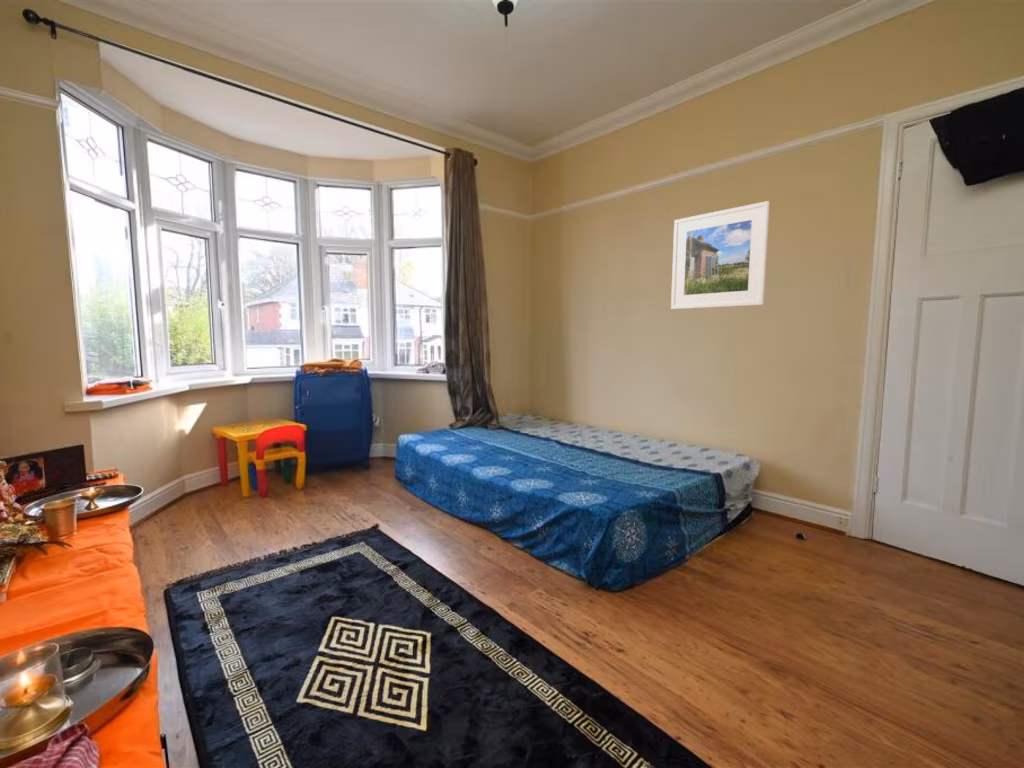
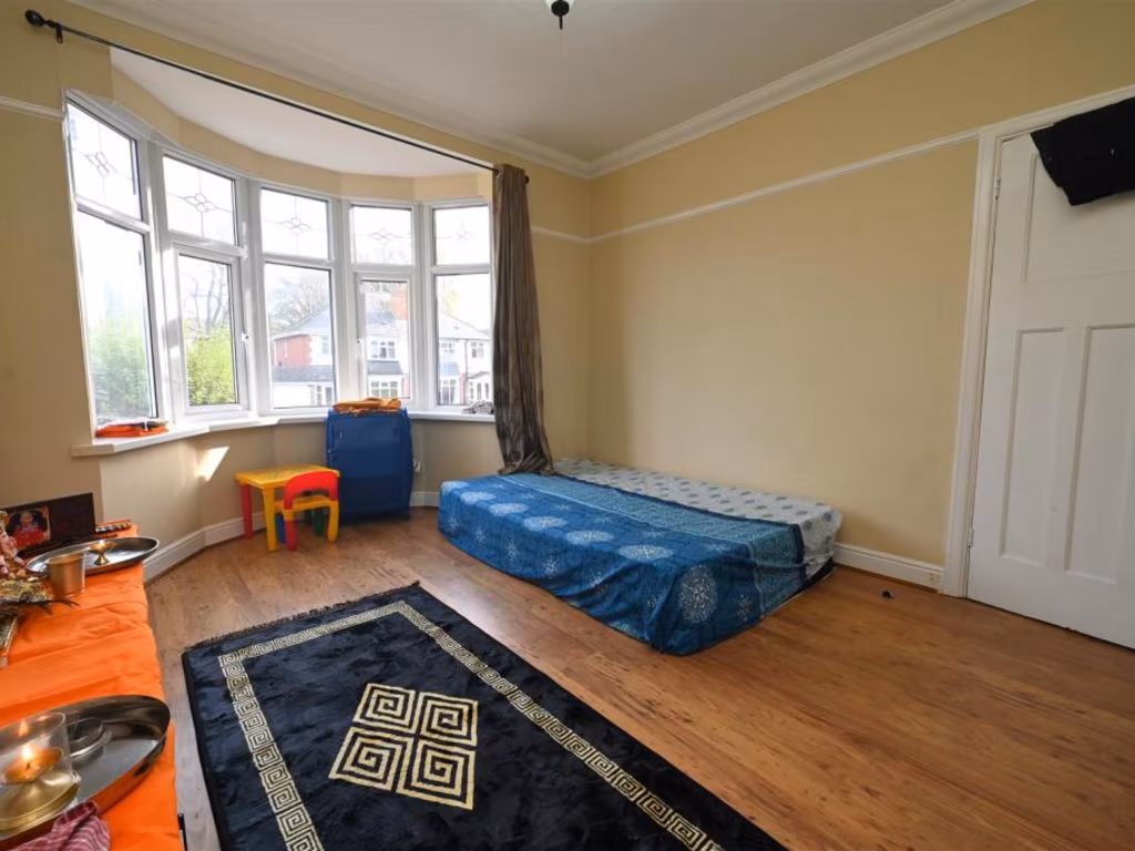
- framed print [670,200,771,310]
